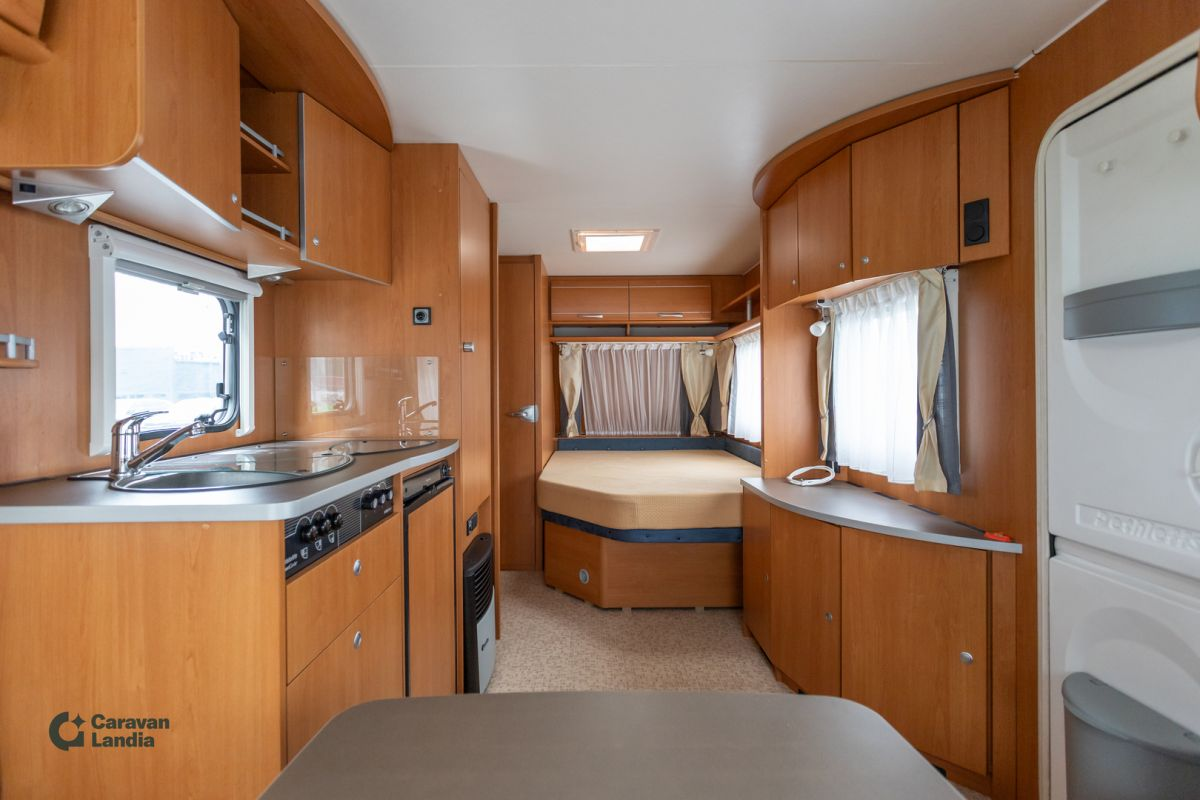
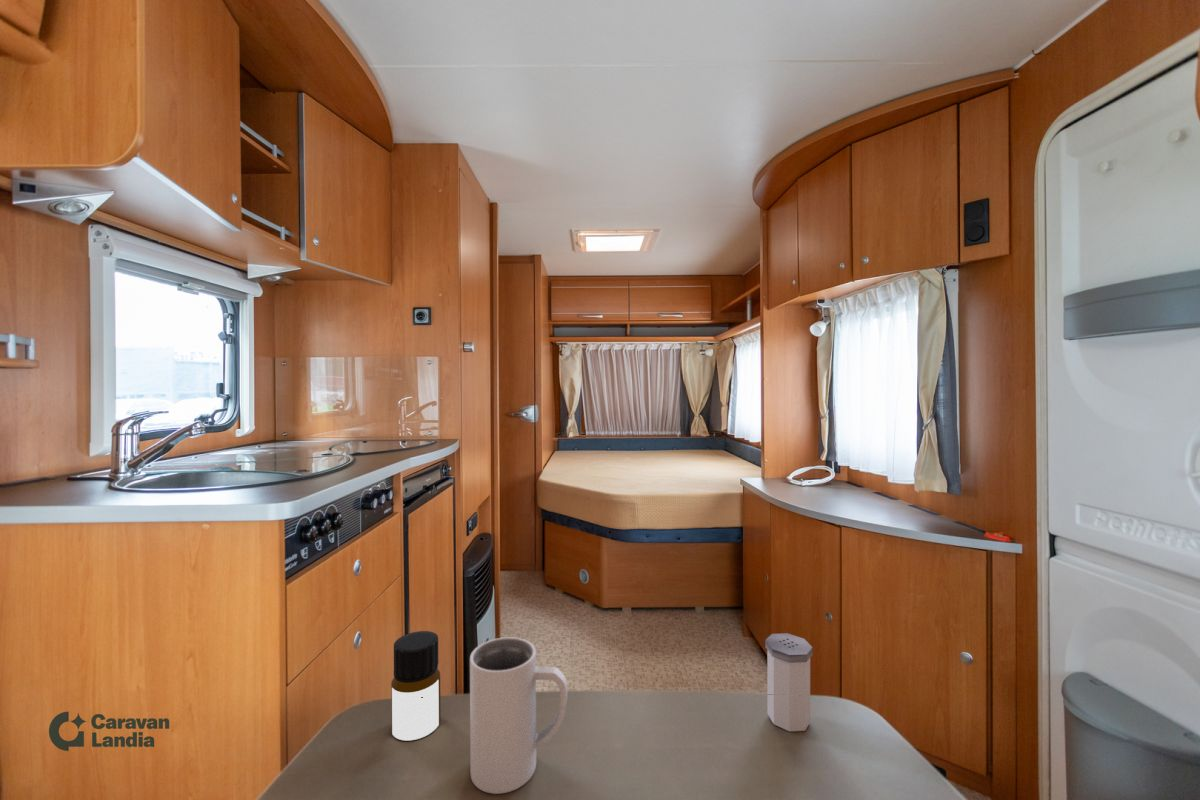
+ bottle [390,630,442,741]
+ mug [469,636,568,795]
+ salt shaker [764,632,813,732]
